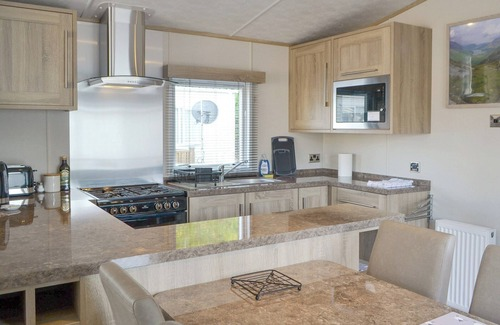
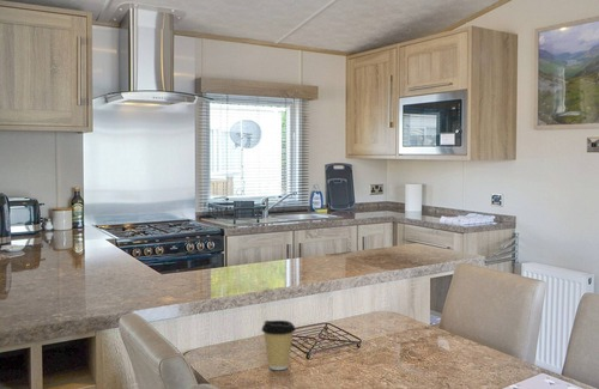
+ coffee cup [260,320,297,371]
